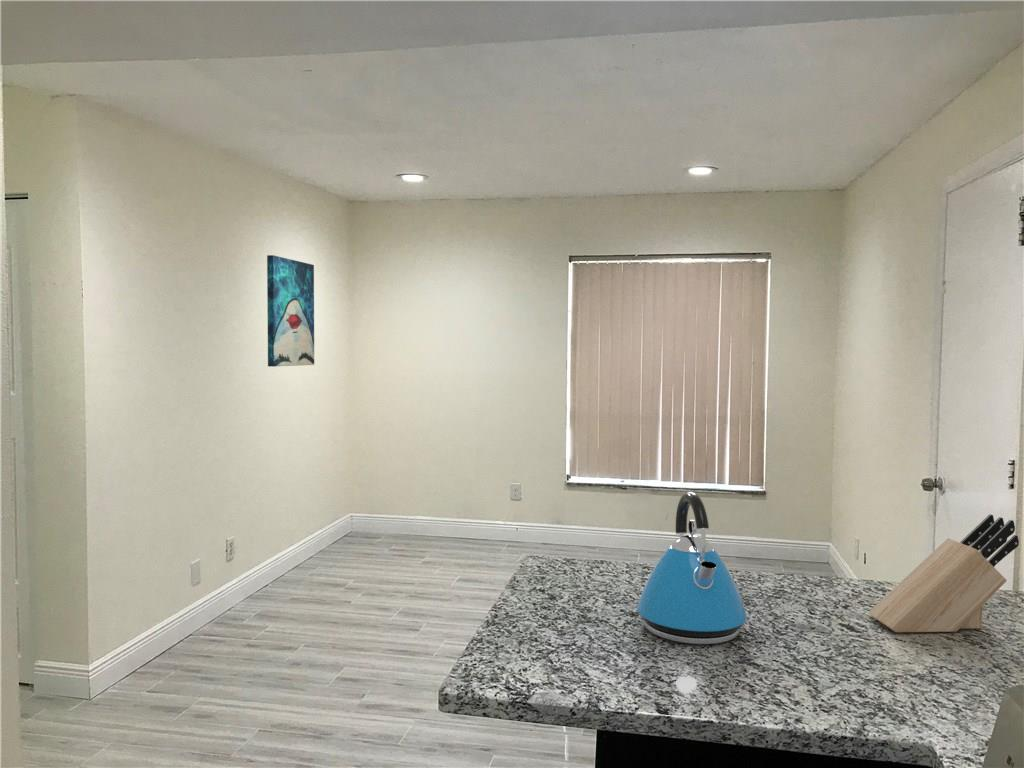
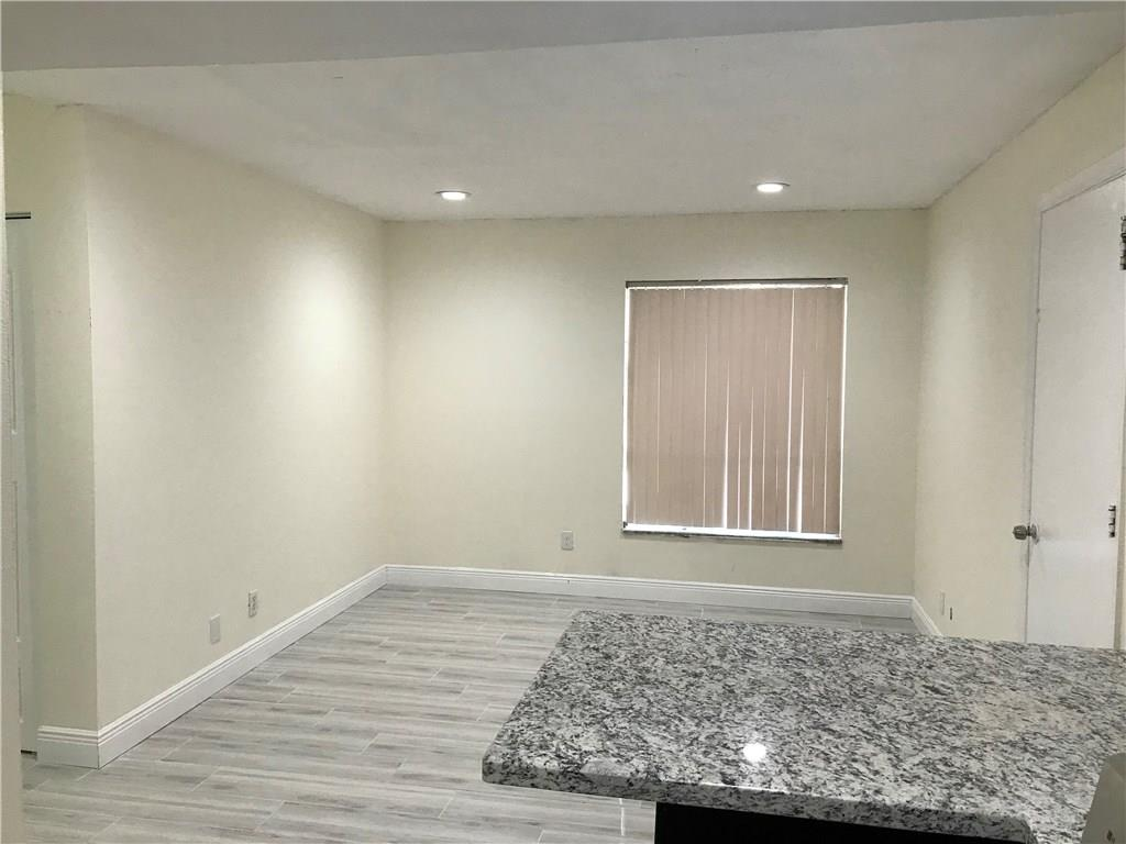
- wall art [266,254,315,368]
- knife block [867,513,1020,633]
- kettle [636,491,748,645]
